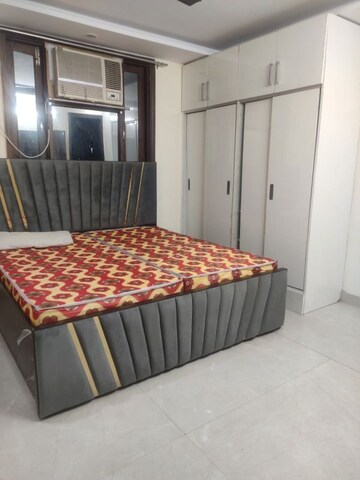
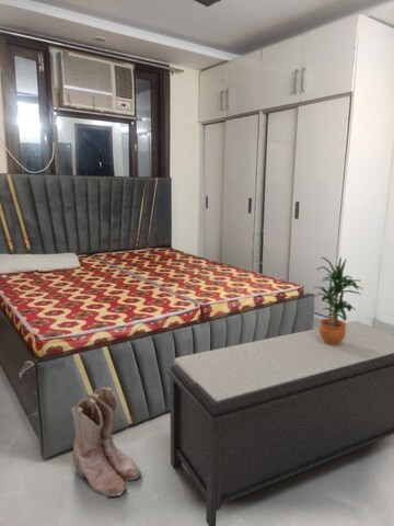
+ potted plant [313,256,364,345]
+ bench [166,320,394,526]
+ boots [69,386,142,498]
